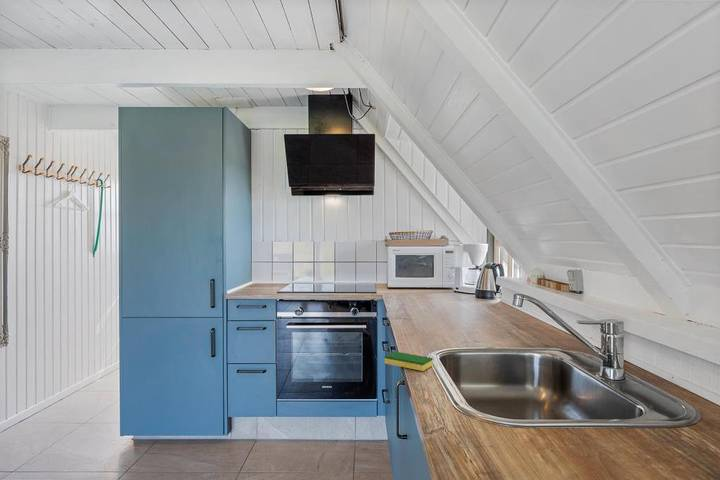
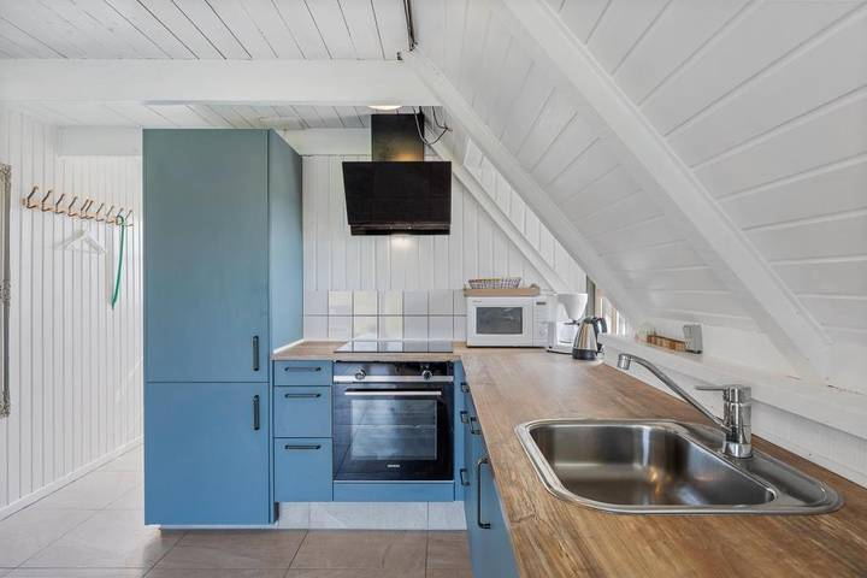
- dish sponge [384,351,434,372]
